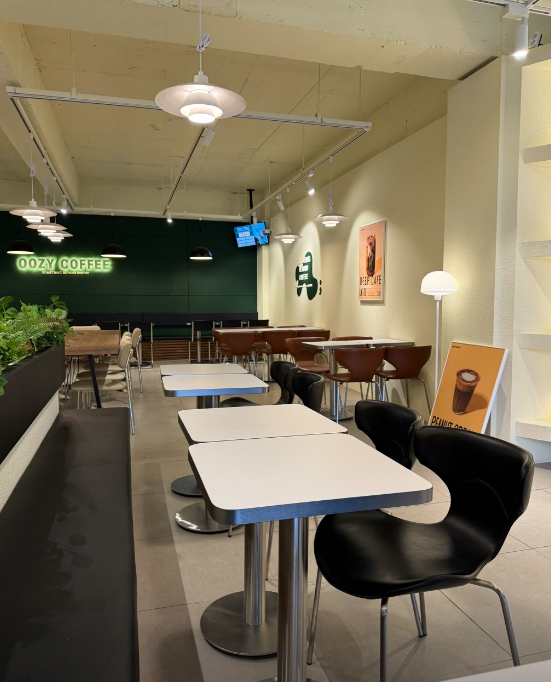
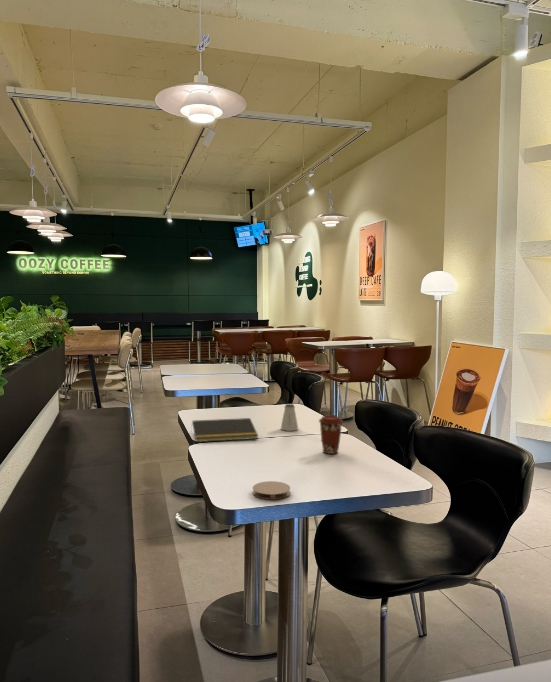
+ notepad [190,417,259,443]
+ coffee cup [318,415,344,455]
+ saltshaker [280,403,299,432]
+ coaster [252,480,291,501]
